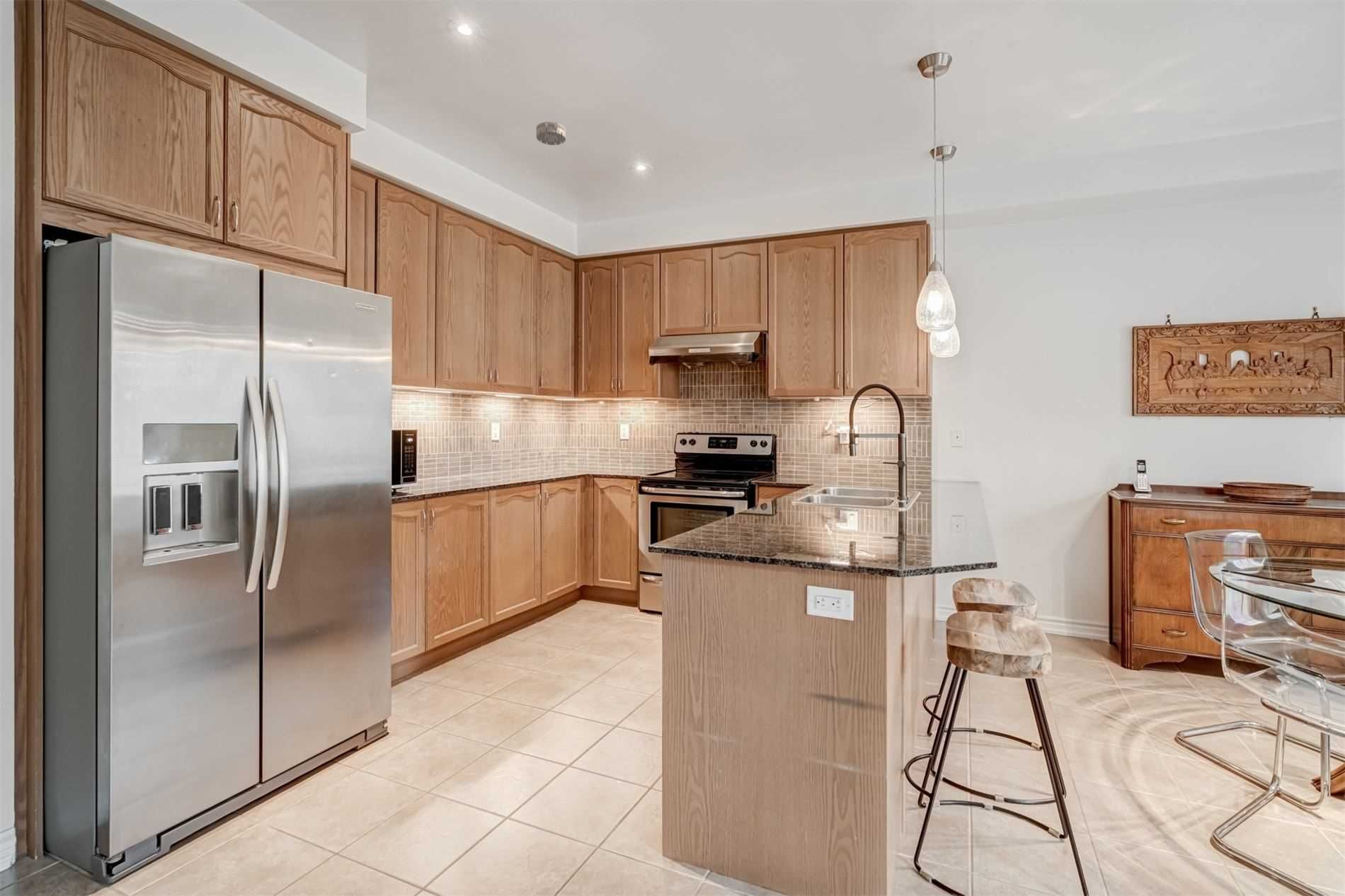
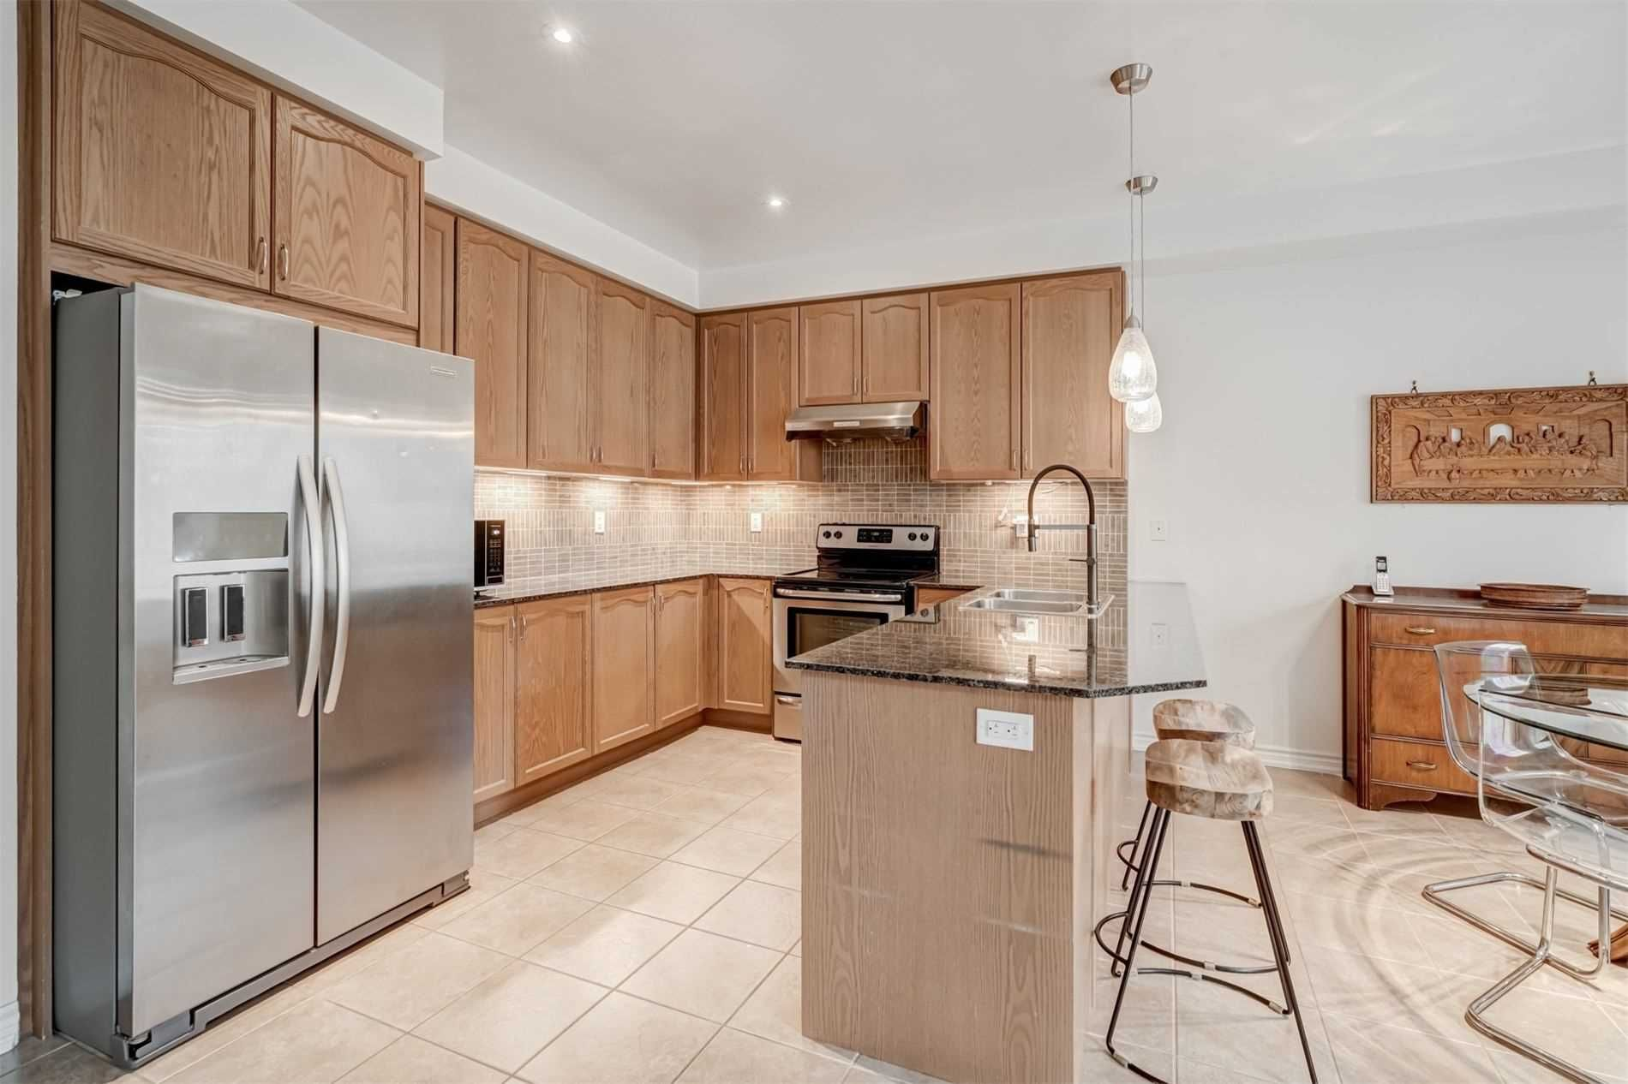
- smoke detector [536,120,566,146]
